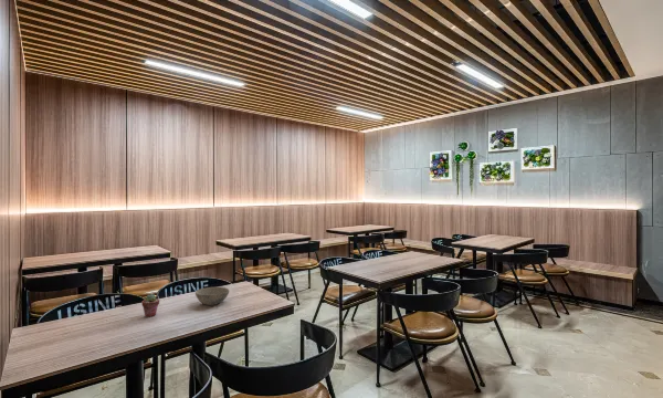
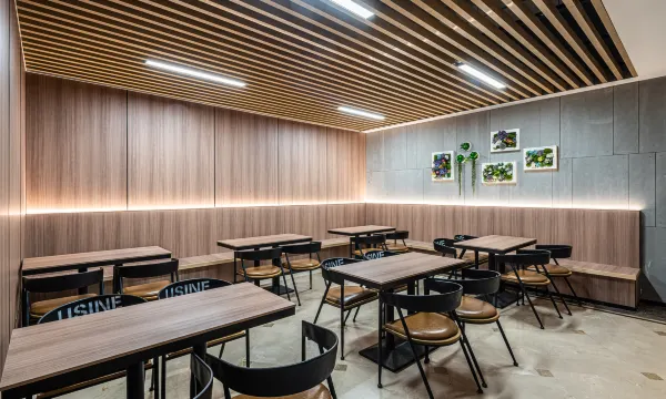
- bowl [194,286,230,306]
- potted succulent [140,293,160,318]
